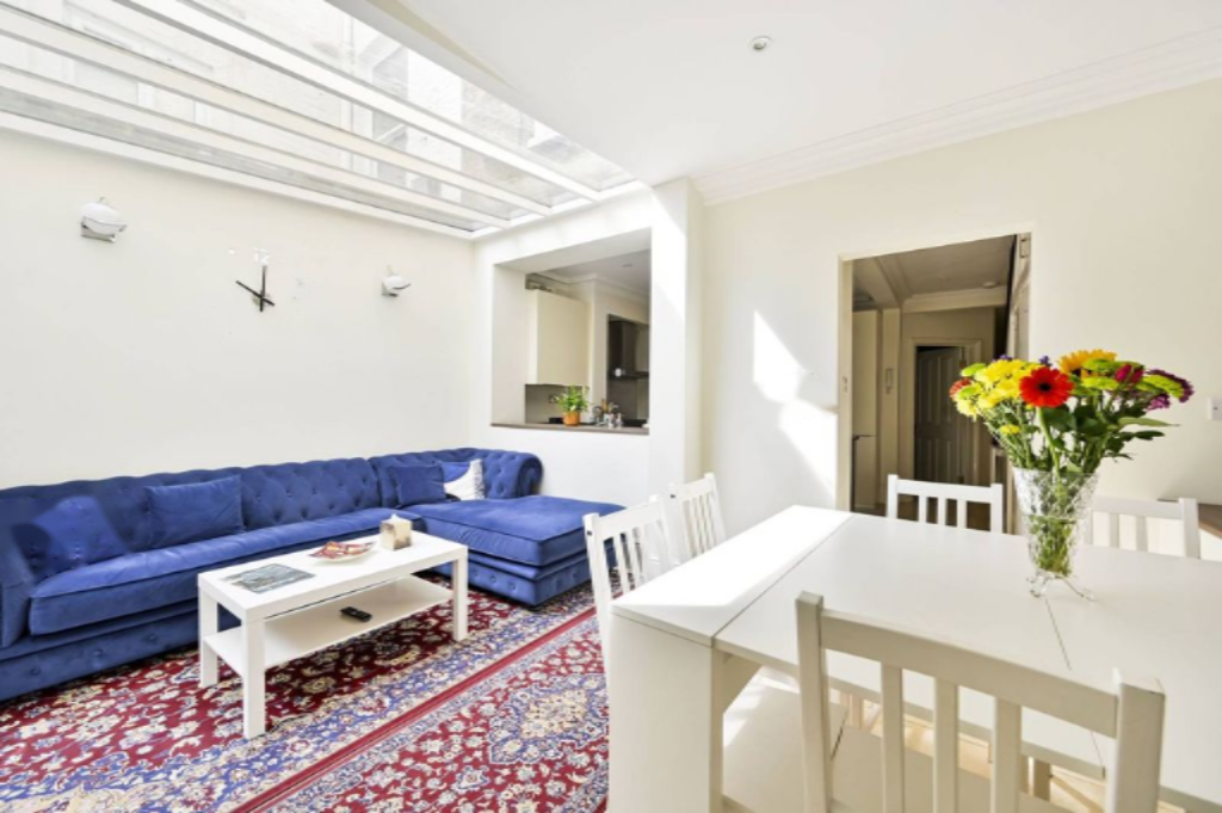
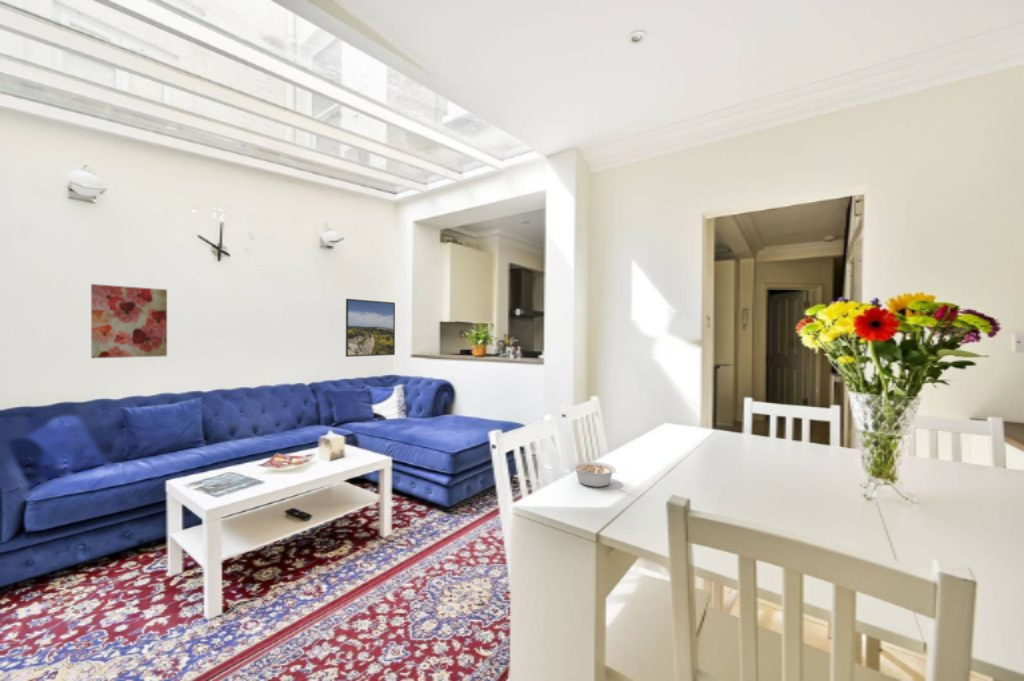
+ legume [571,461,617,488]
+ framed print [345,298,396,358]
+ wall art [90,283,168,359]
